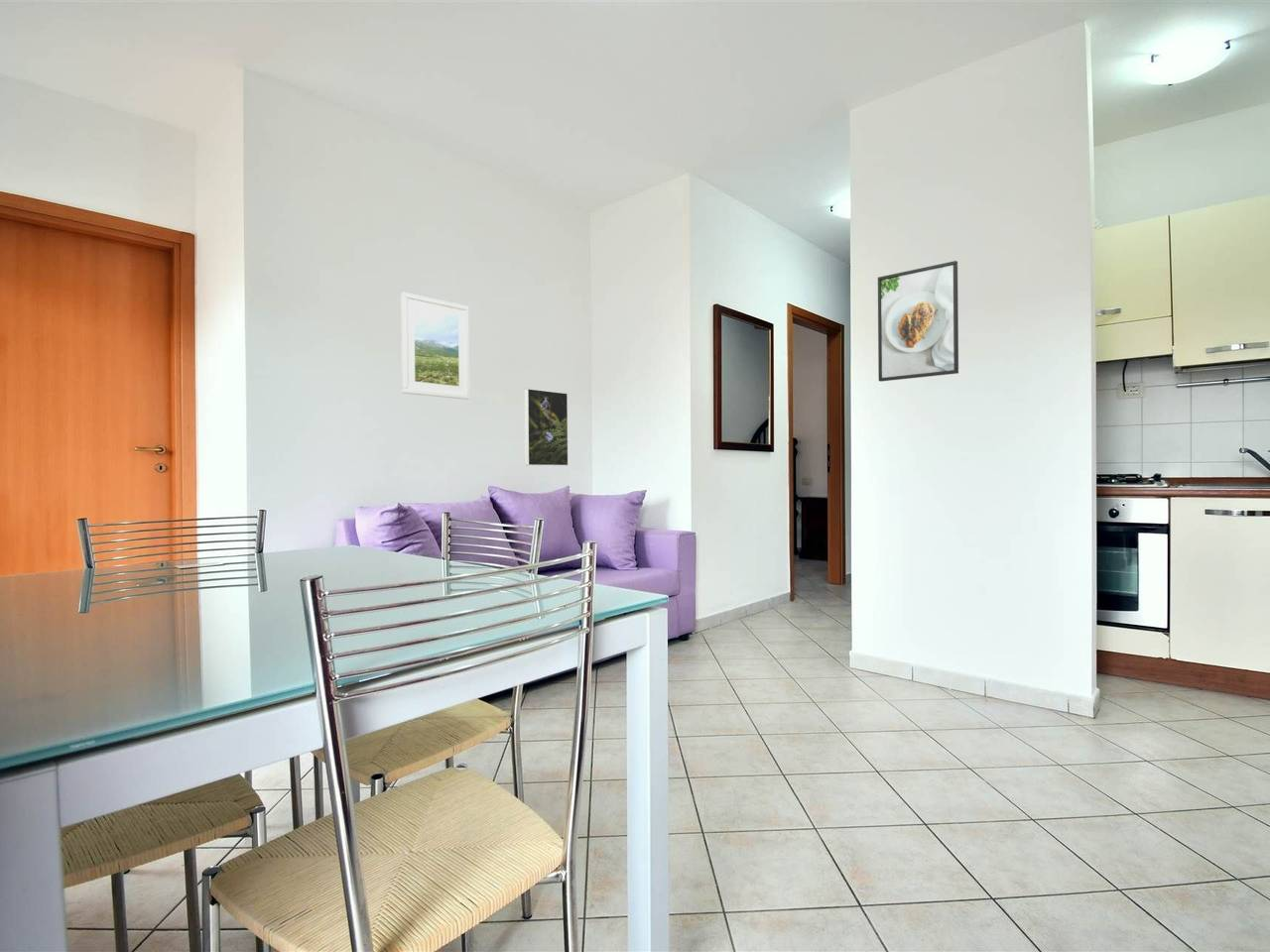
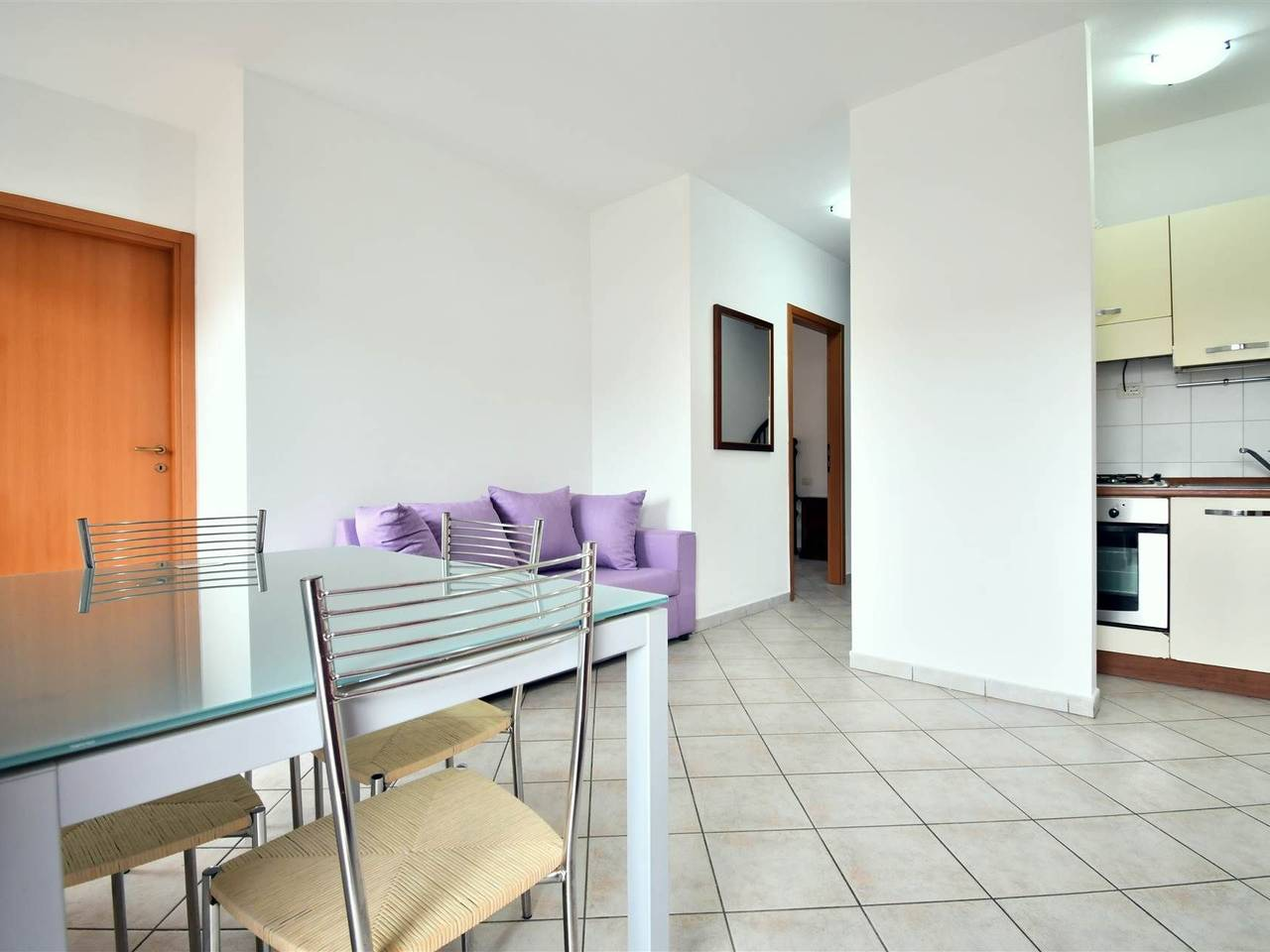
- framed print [400,292,470,401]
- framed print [877,260,959,383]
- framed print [524,388,570,467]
